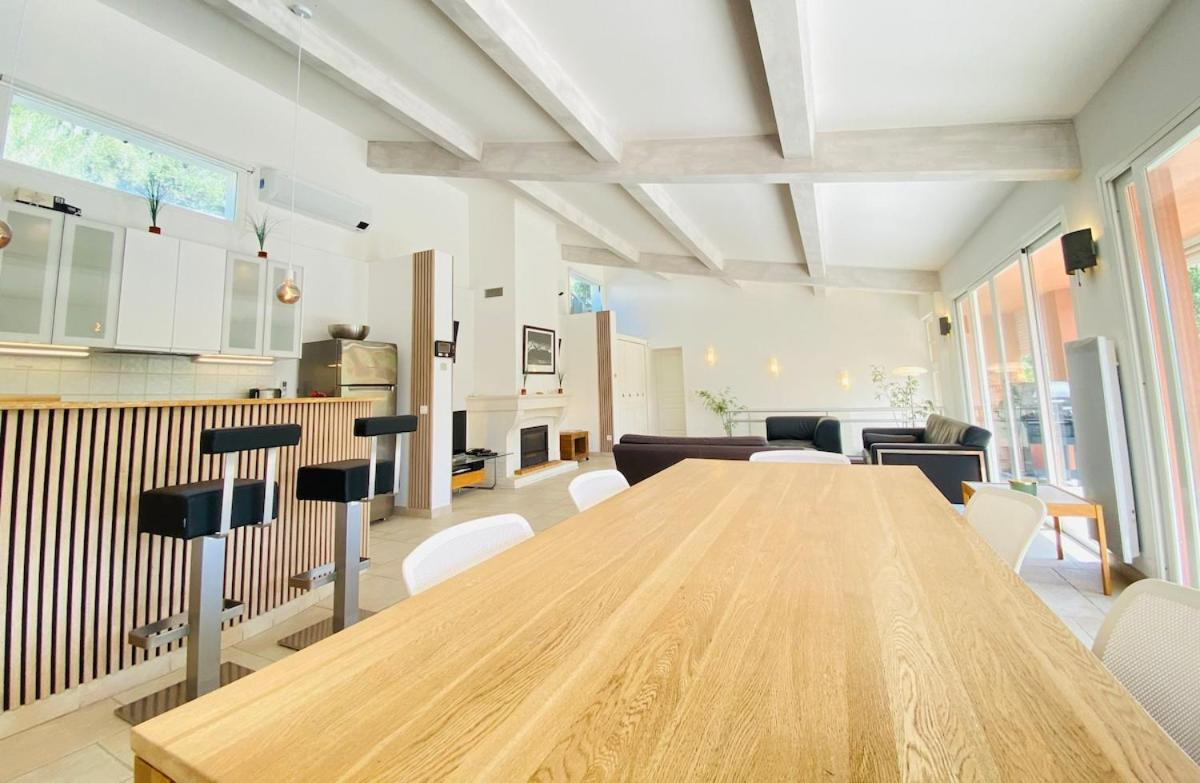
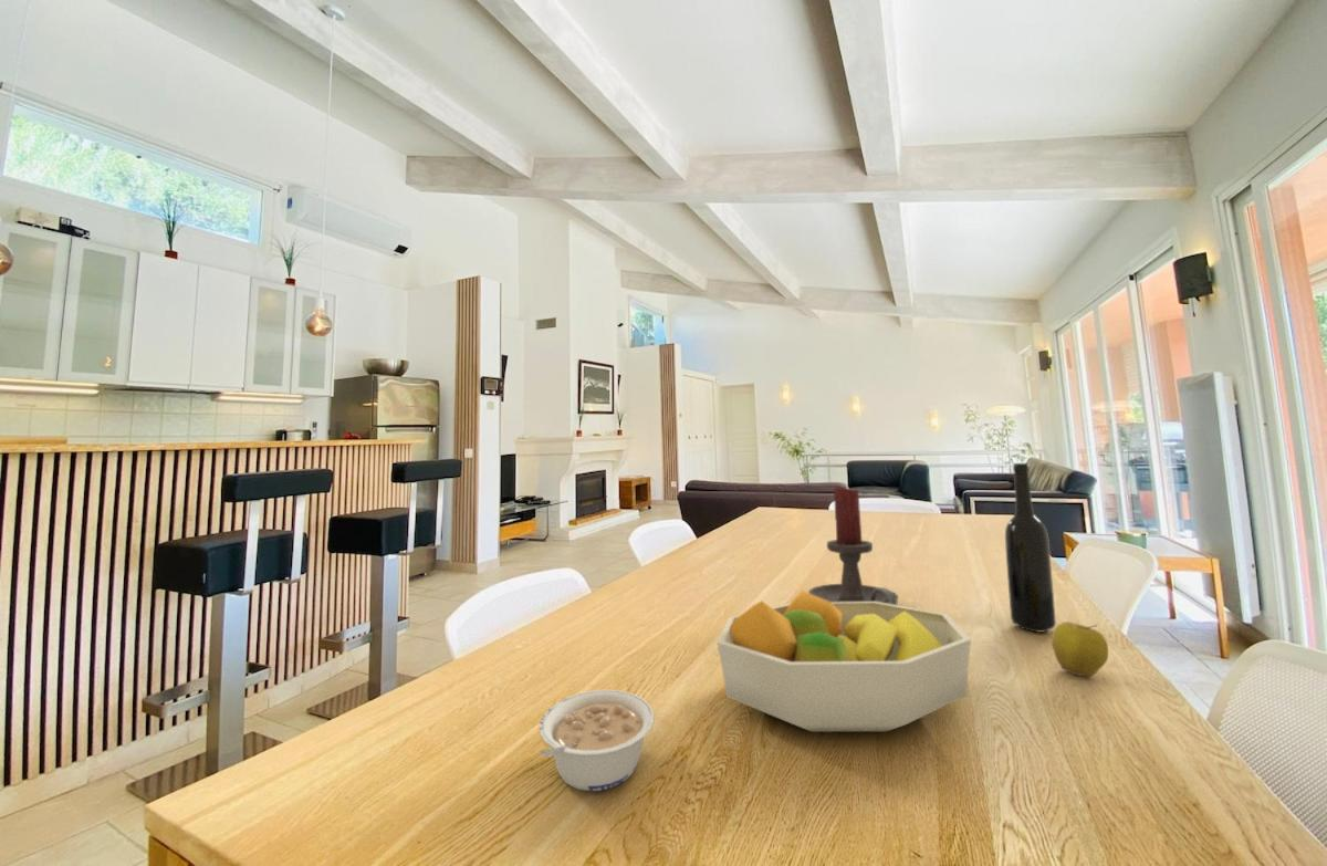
+ fruit bowl [715,589,972,733]
+ legume [537,689,655,792]
+ apple [1051,620,1109,678]
+ candle holder [807,484,899,605]
+ bottle [1004,462,1057,633]
